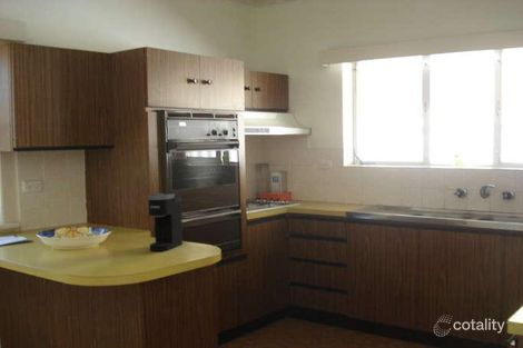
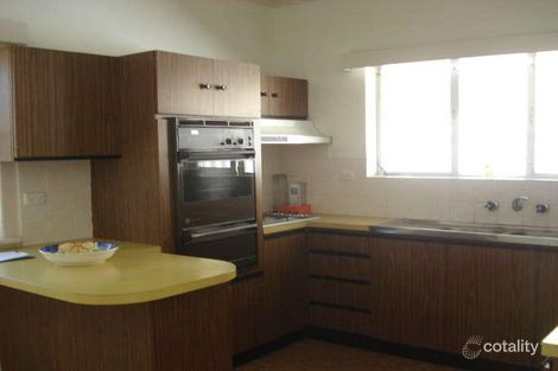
- coffee maker [147,192,184,252]
